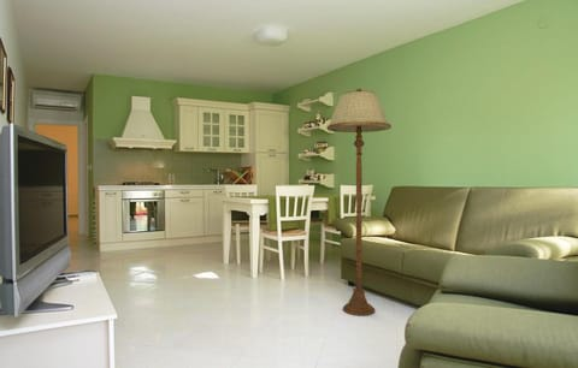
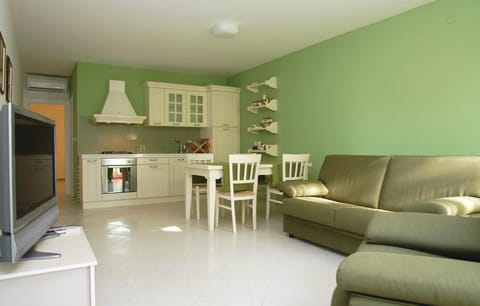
- floor lamp [326,88,393,316]
